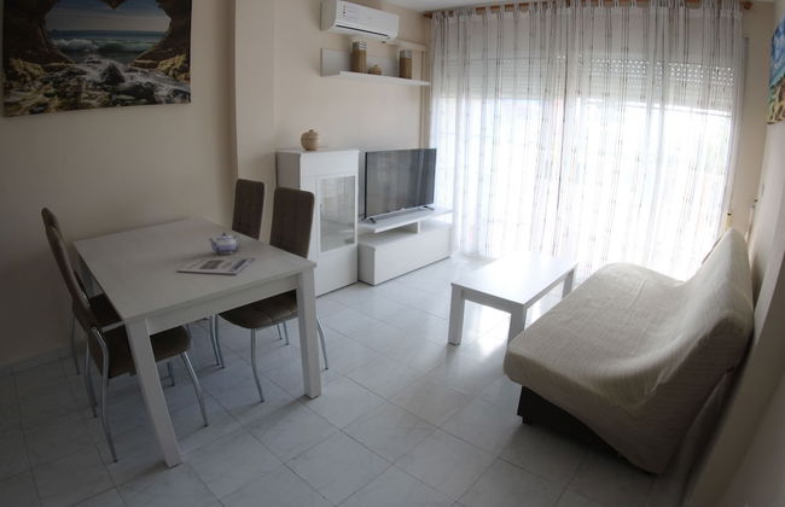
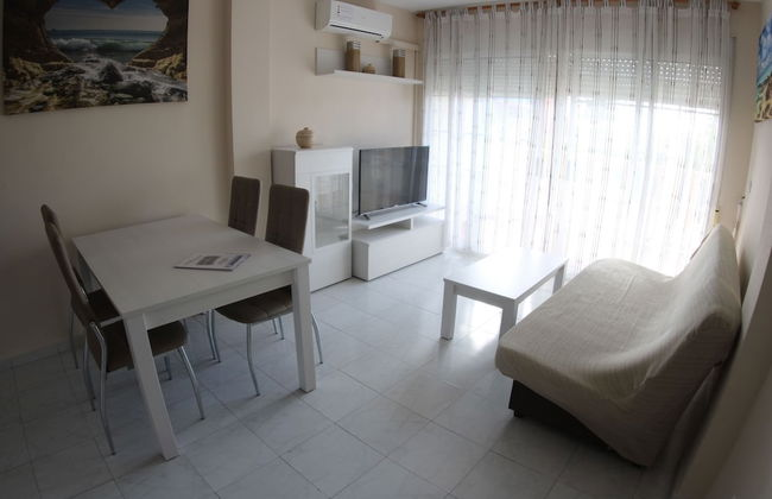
- teapot [207,232,242,255]
